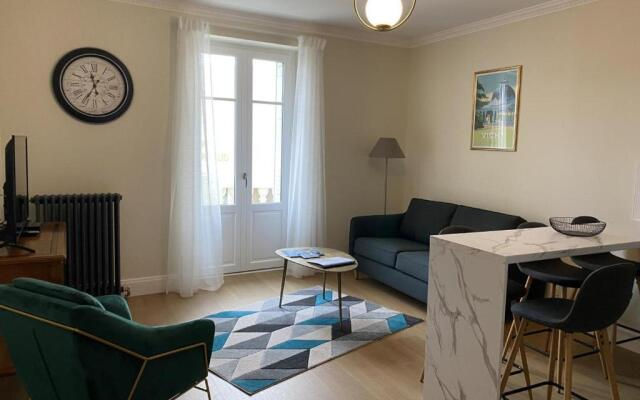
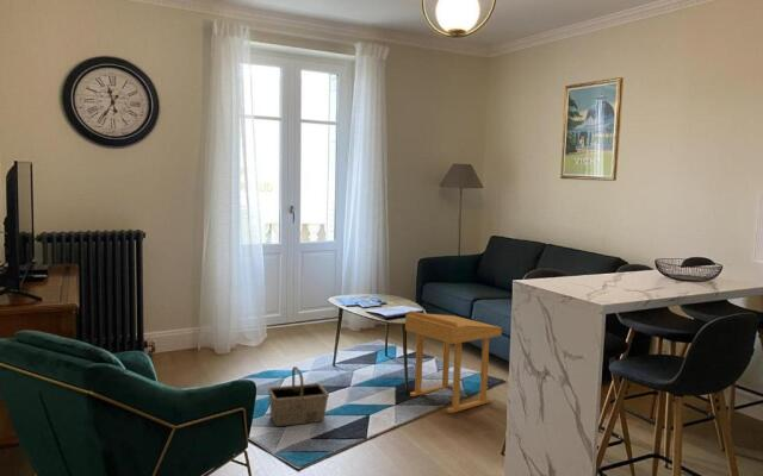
+ side table [404,309,503,414]
+ basket [267,365,330,427]
